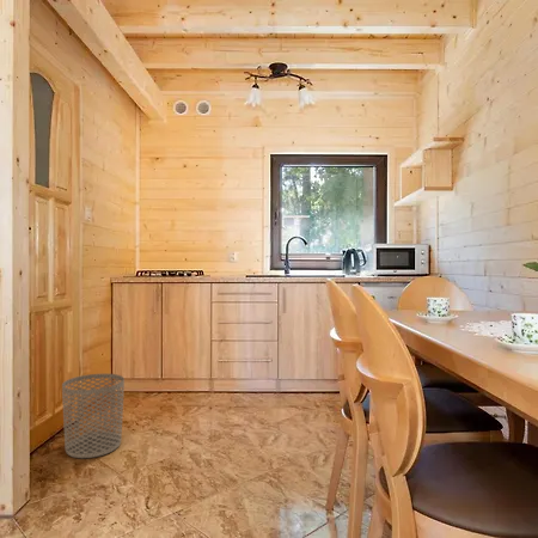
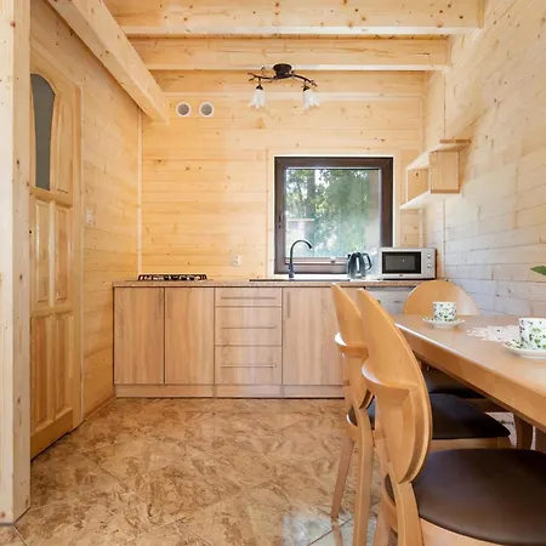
- waste bin [61,373,126,459]
